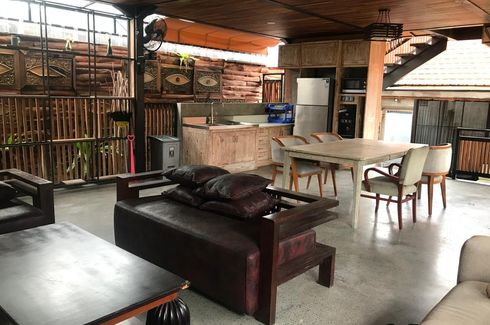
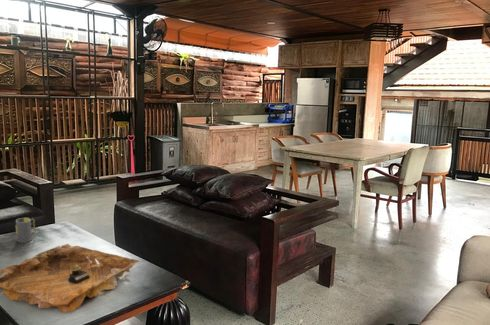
+ decorative tray [0,243,141,313]
+ mug [15,217,37,244]
